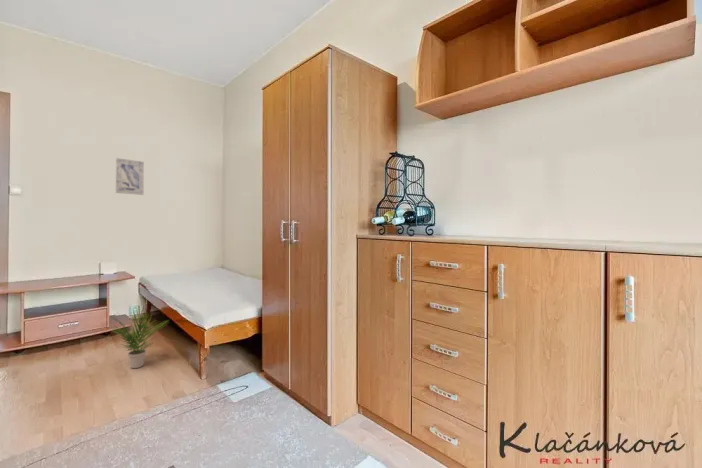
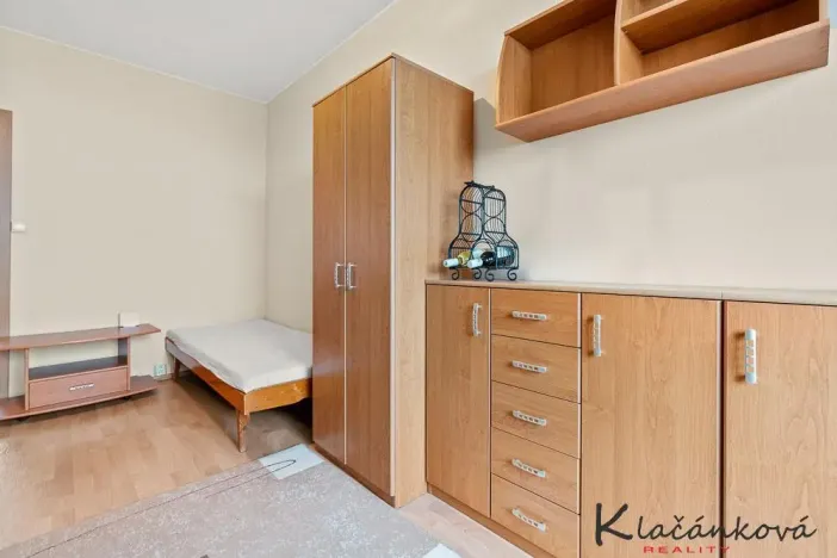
- wall art [115,157,145,196]
- potted plant [108,305,169,369]
